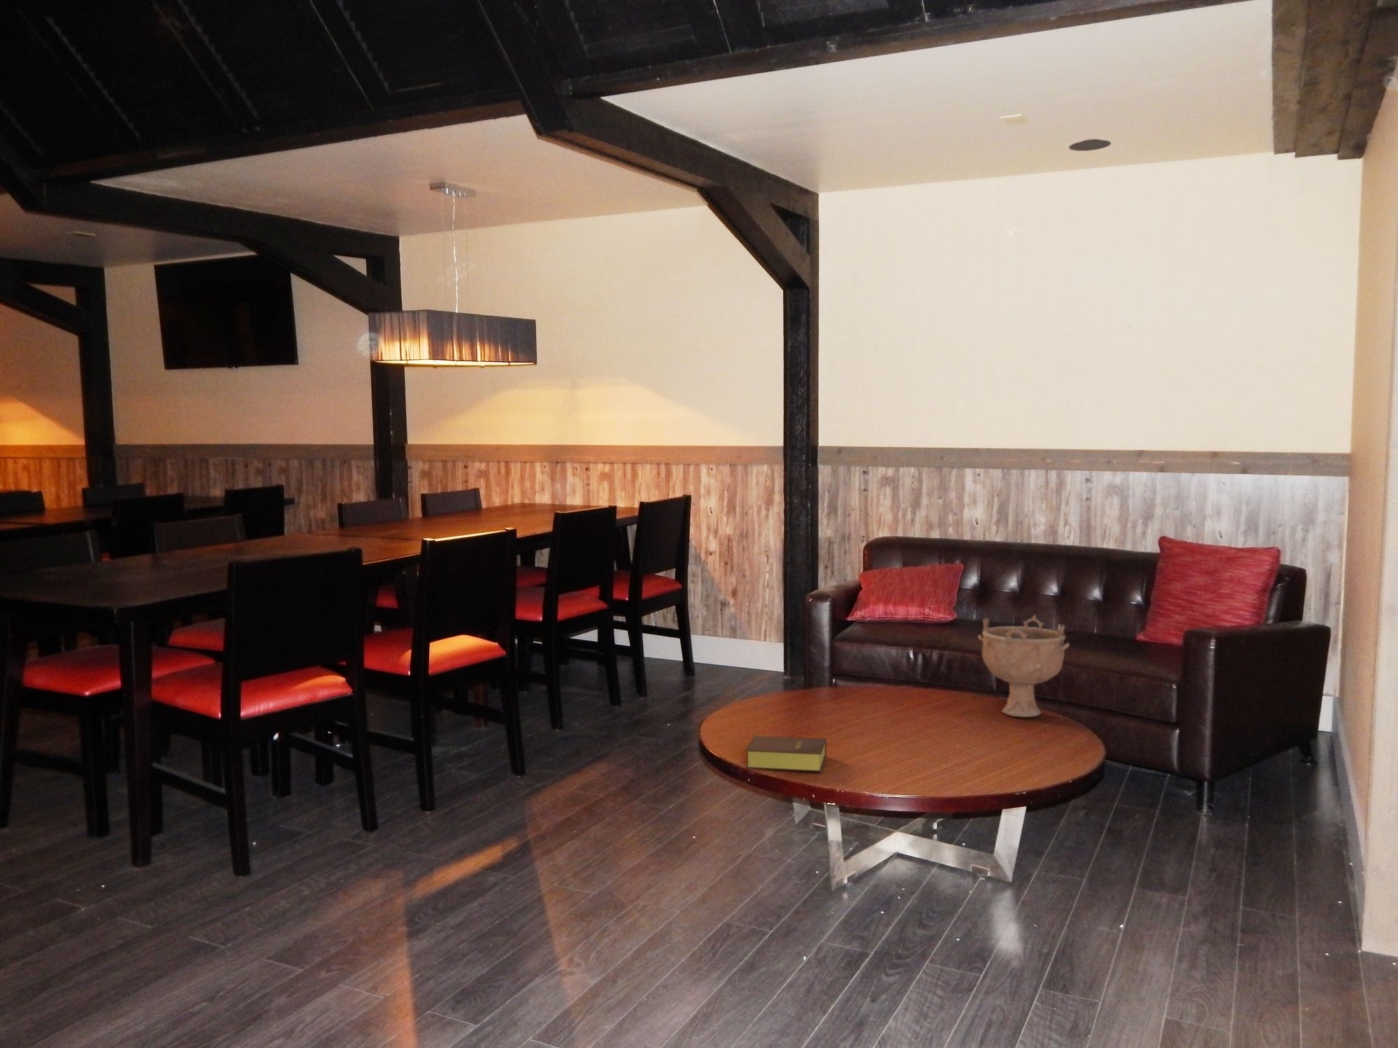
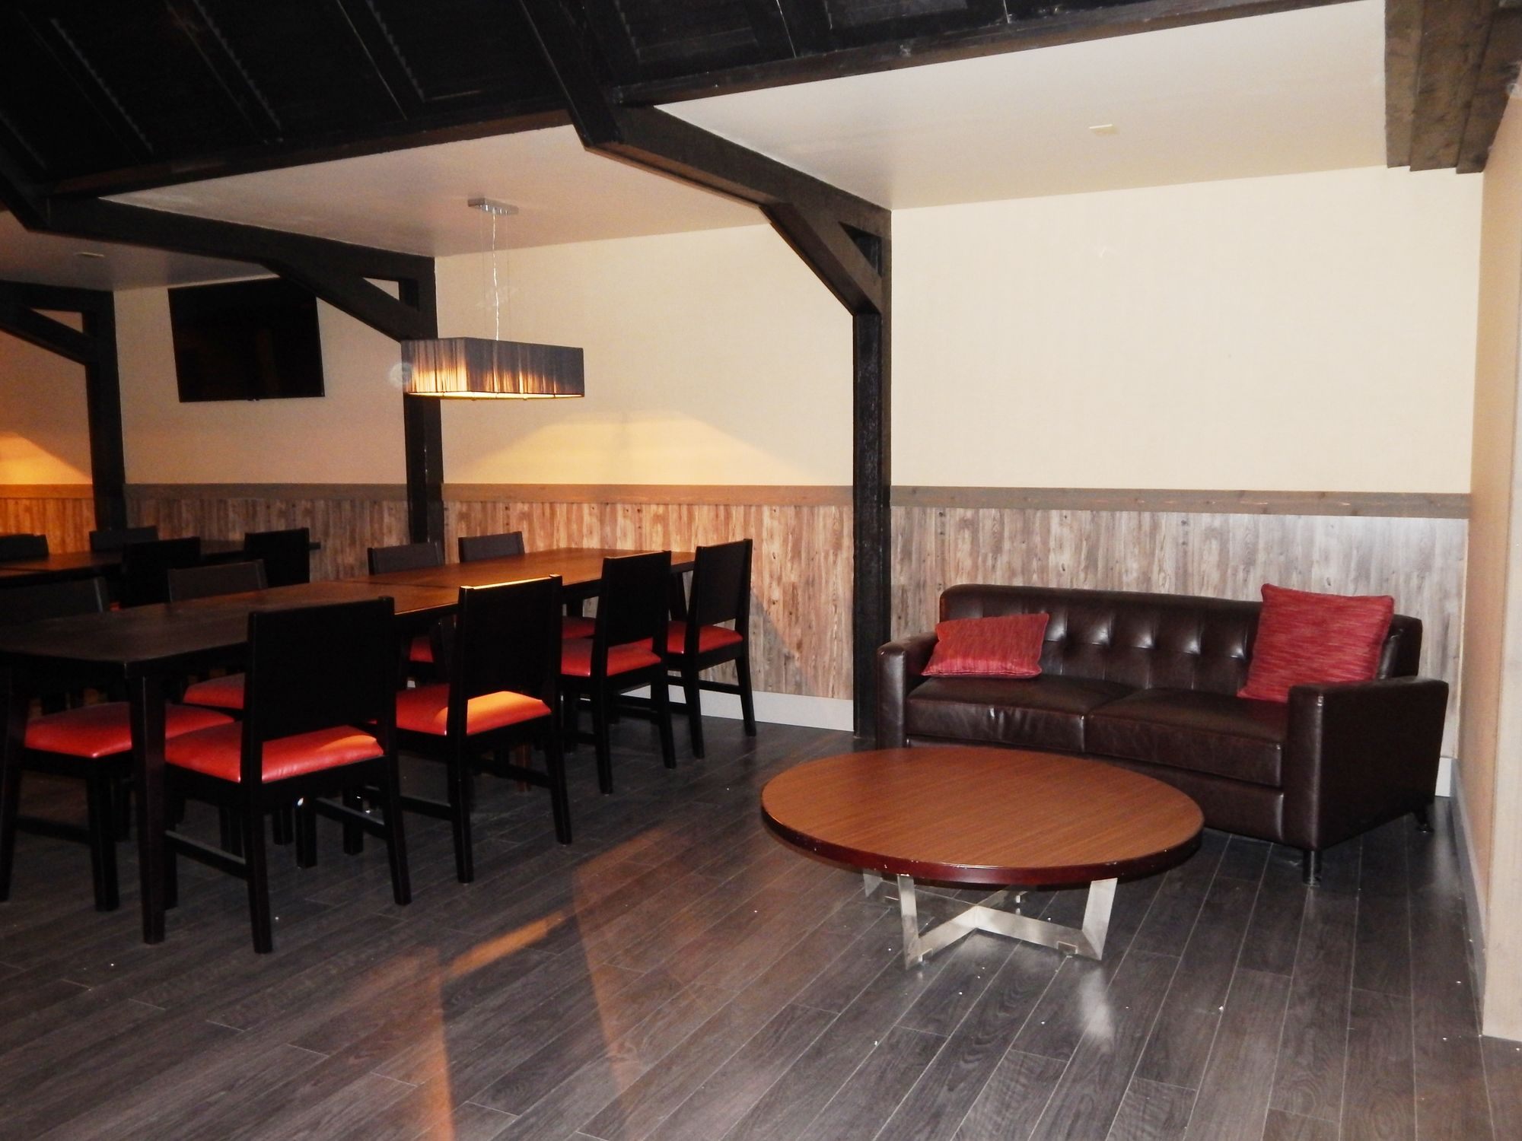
- recessed light [1068,139,1112,152]
- bible [745,735,827,773]
- decorative bowl [977,614,1070,718]
